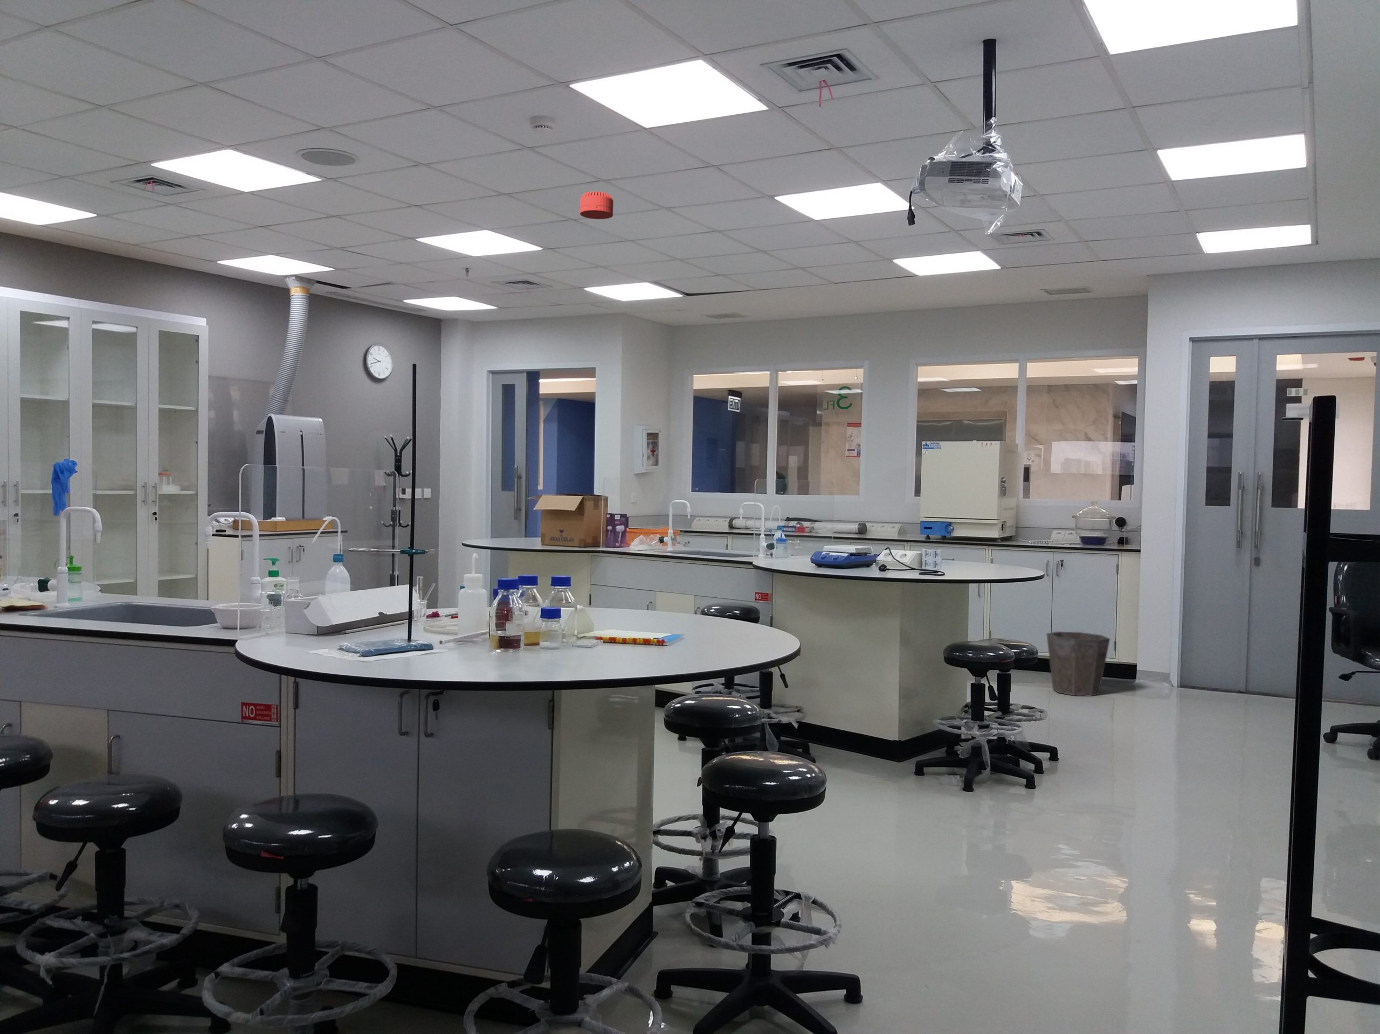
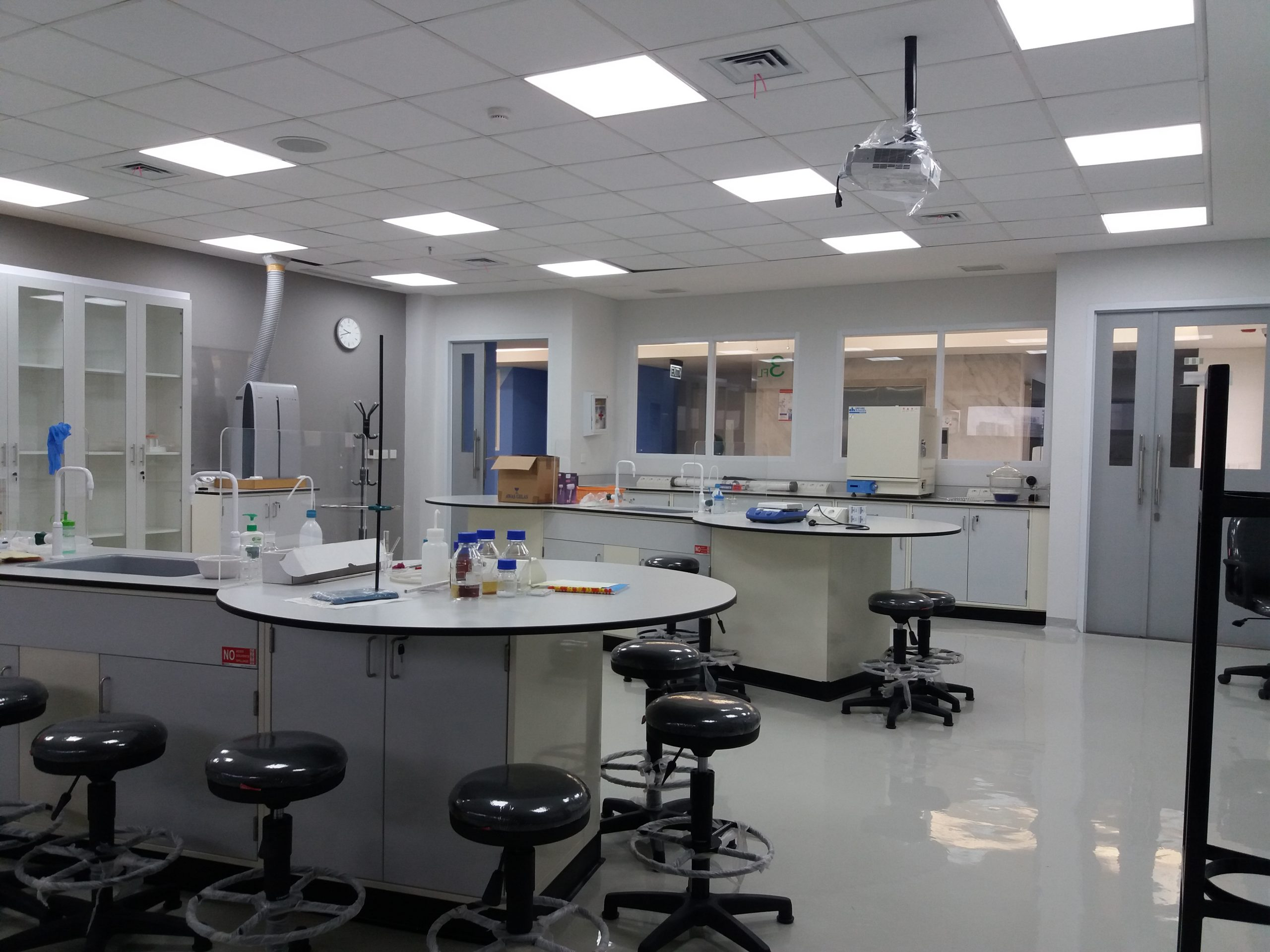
- smoke detector [579,191,614,219]
- waste bin [1045,631,1111,697]
